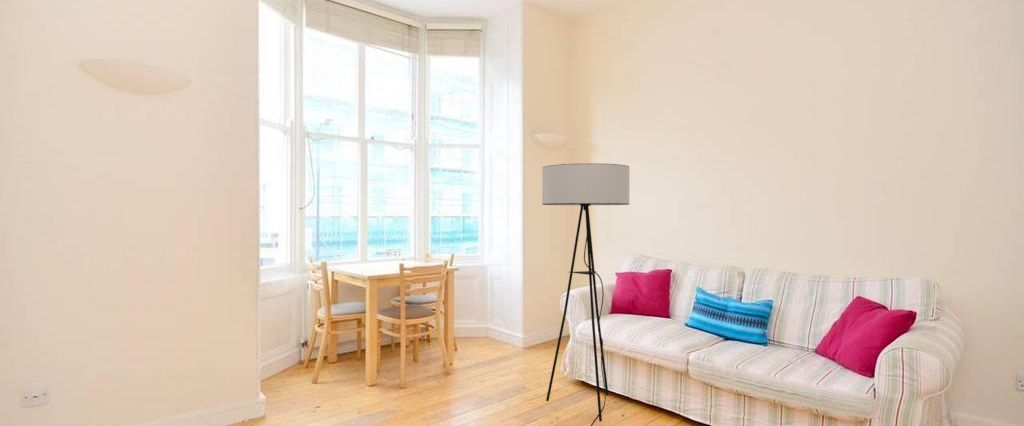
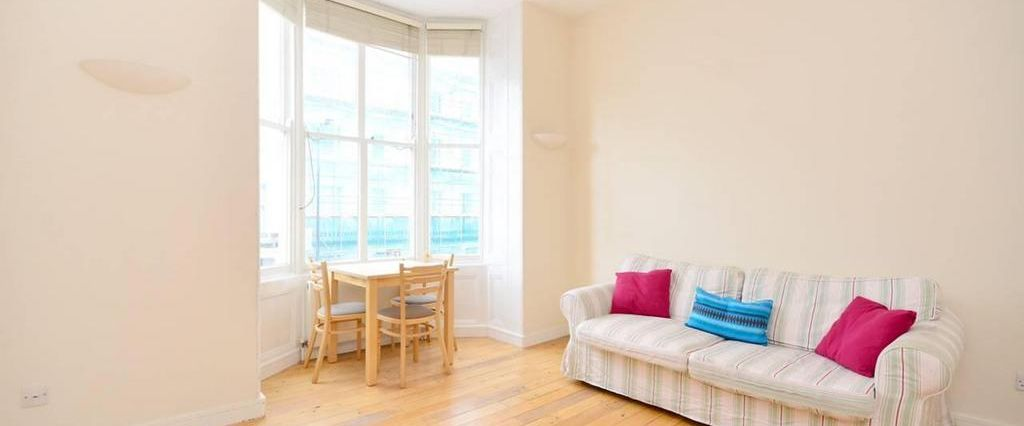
- floor lamp [541,162,630,426]
